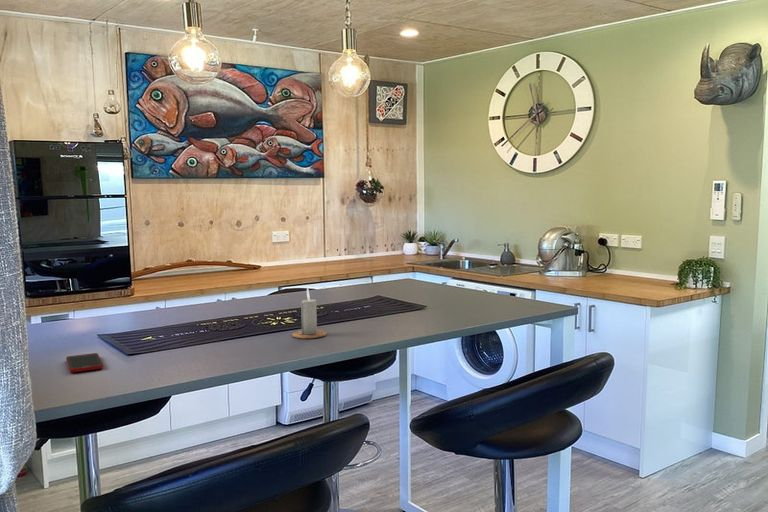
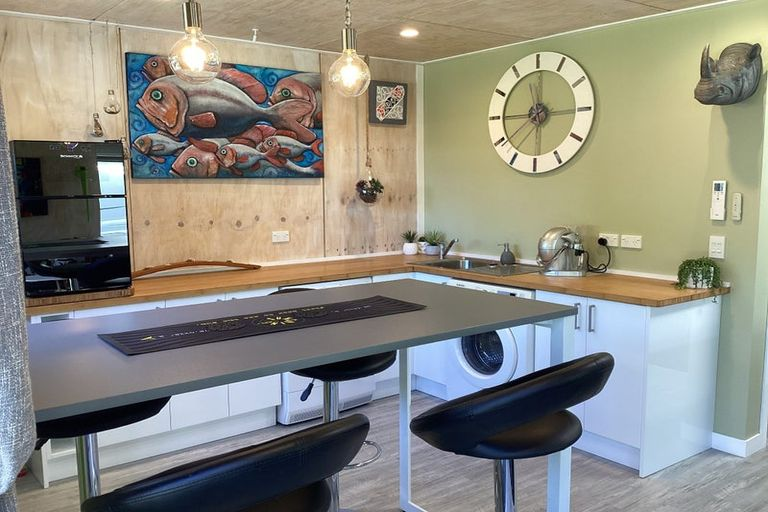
- cell phone [65,352,104,373]
- candle [291,285,328,339]
